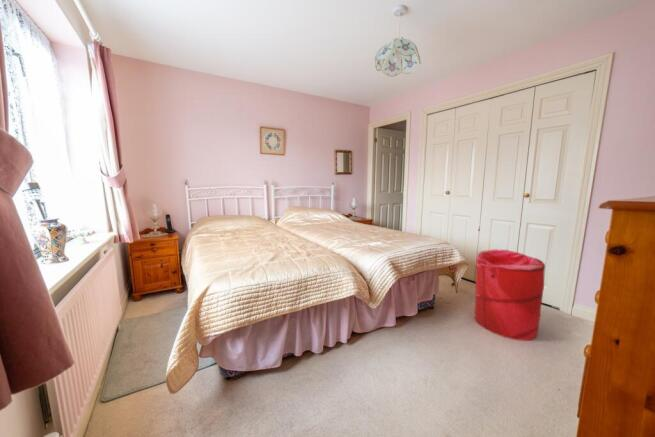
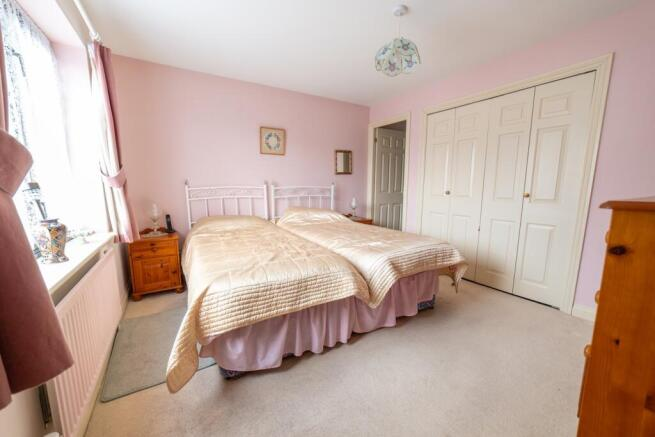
- laundry hamper [473,248,546,342]
